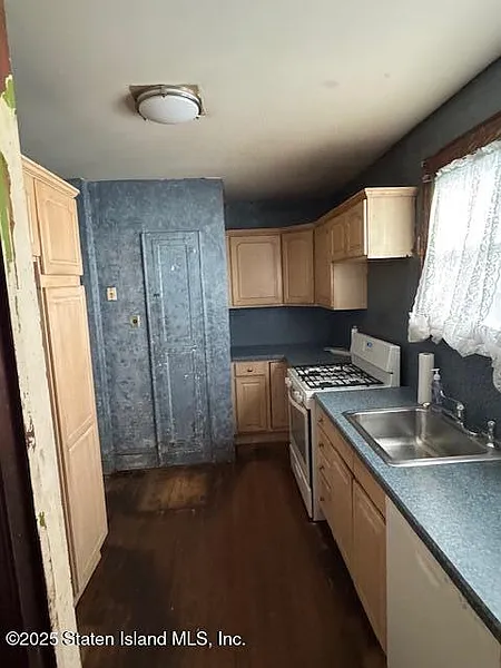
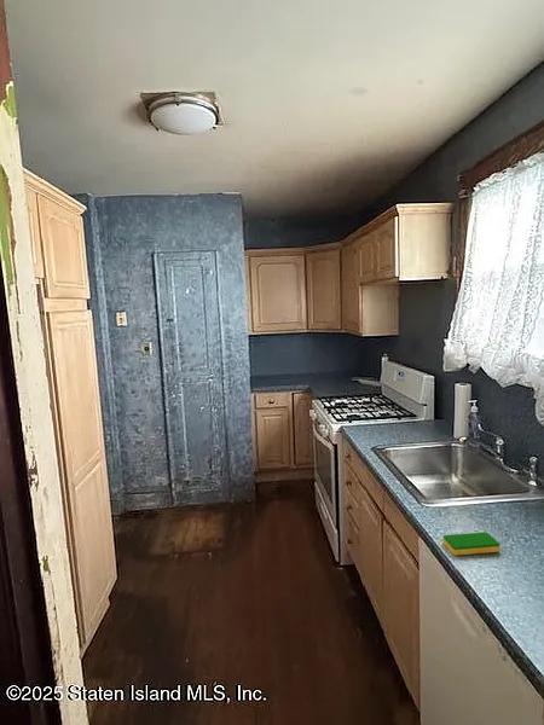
+ dish sponge [442,530,502,557]
